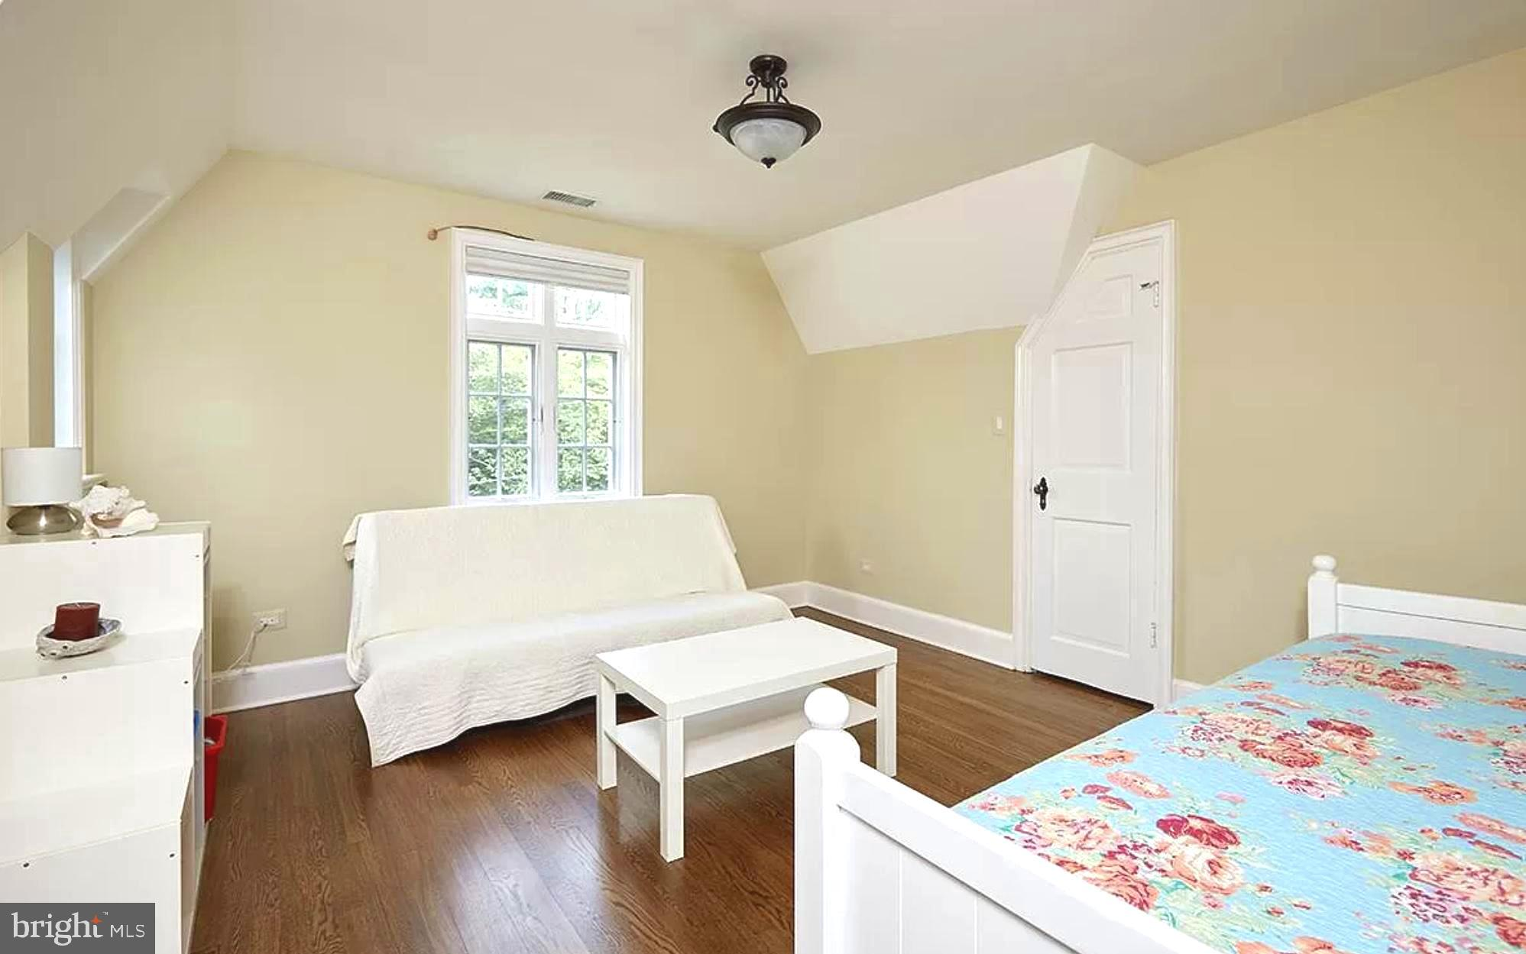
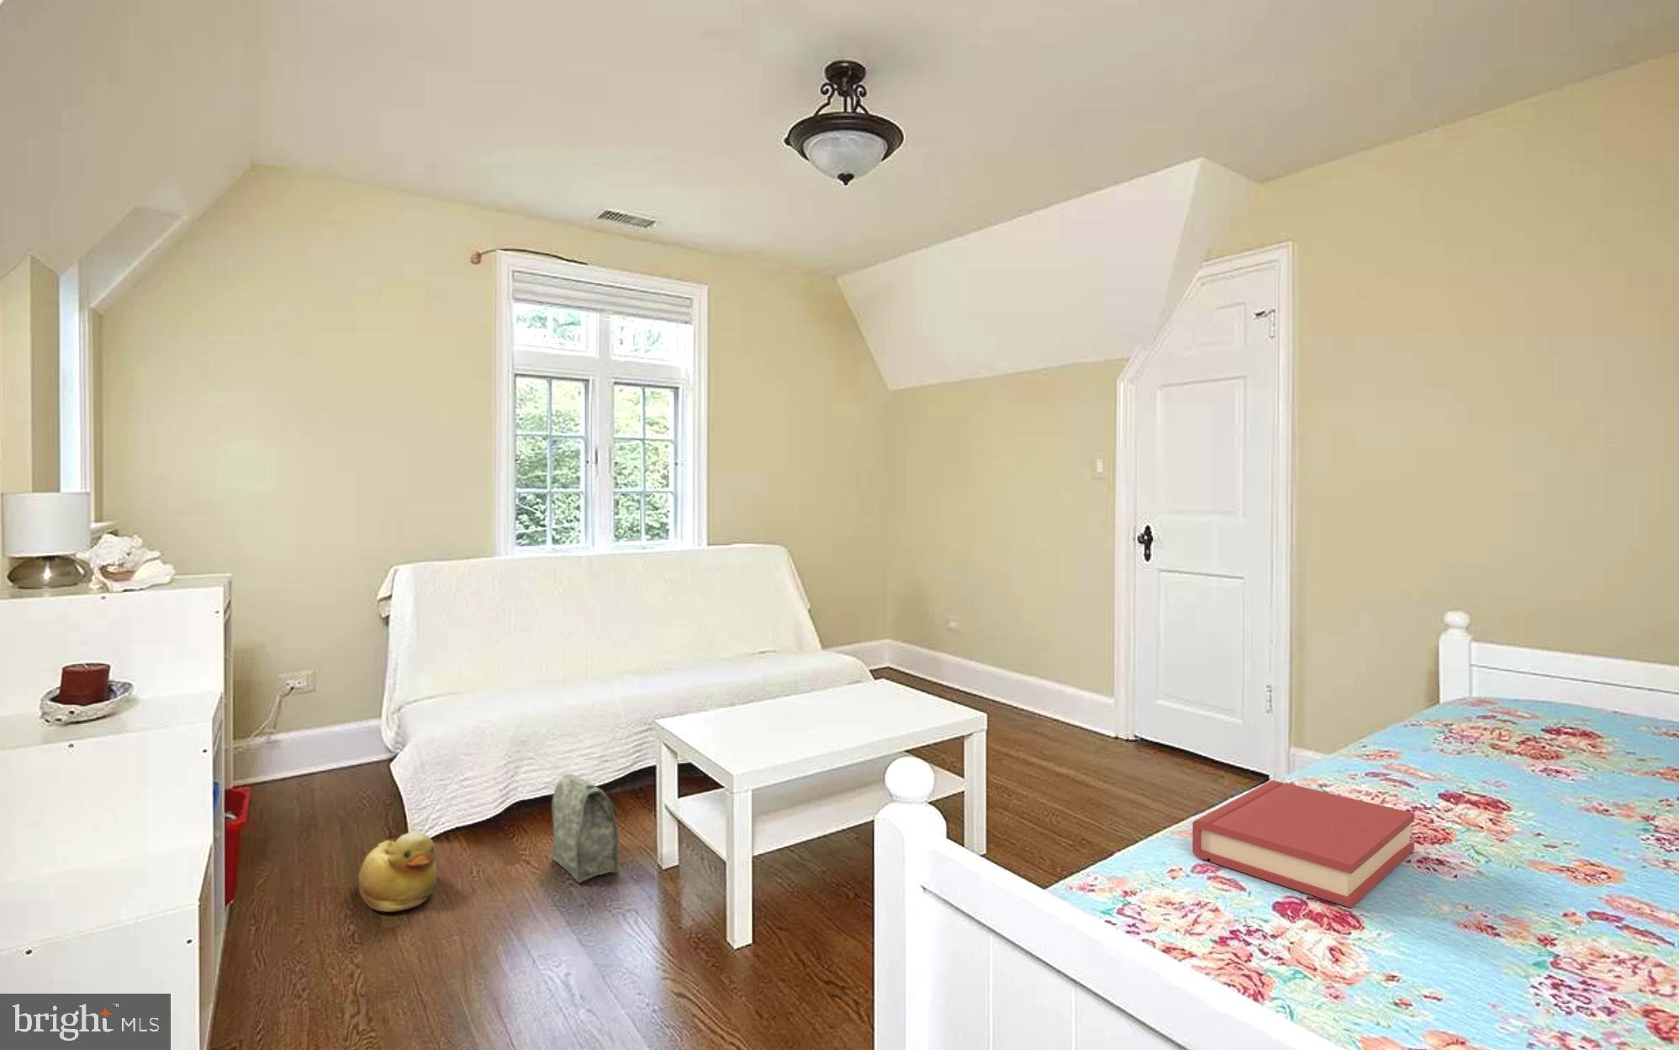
+ hardback book [1193,779,1415,908]
+ rubber duck [357,831,438,913]
+ bag [550,773,622,883]
